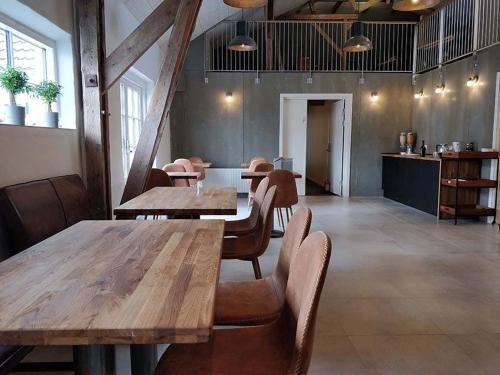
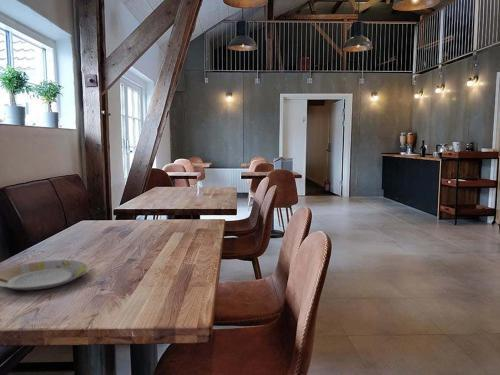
+ plate [0,259,91,291]
